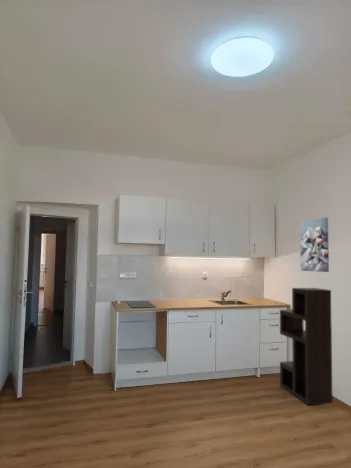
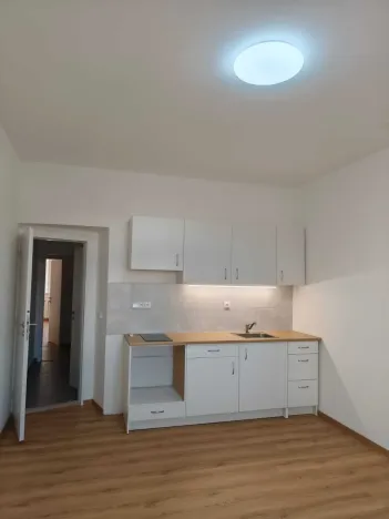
- shelving unit [279,287,334,406]
- wall art [299,217,330,273]
